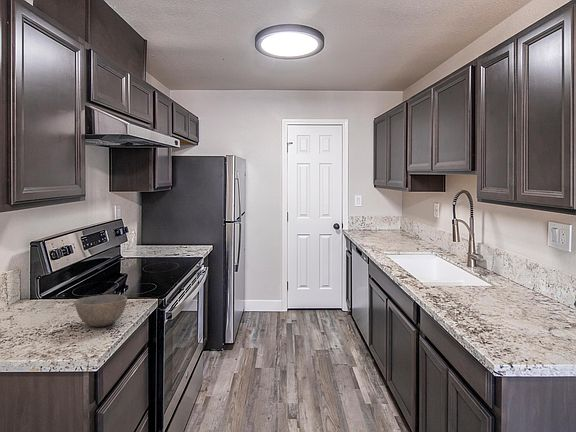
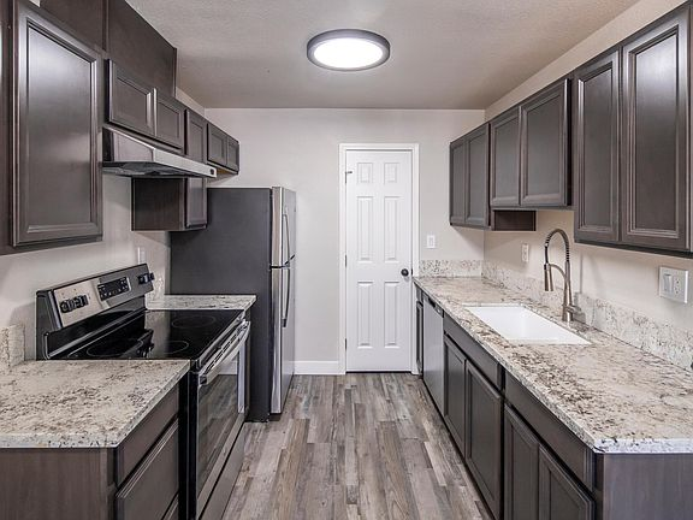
- bowl [74,293,128,328]
